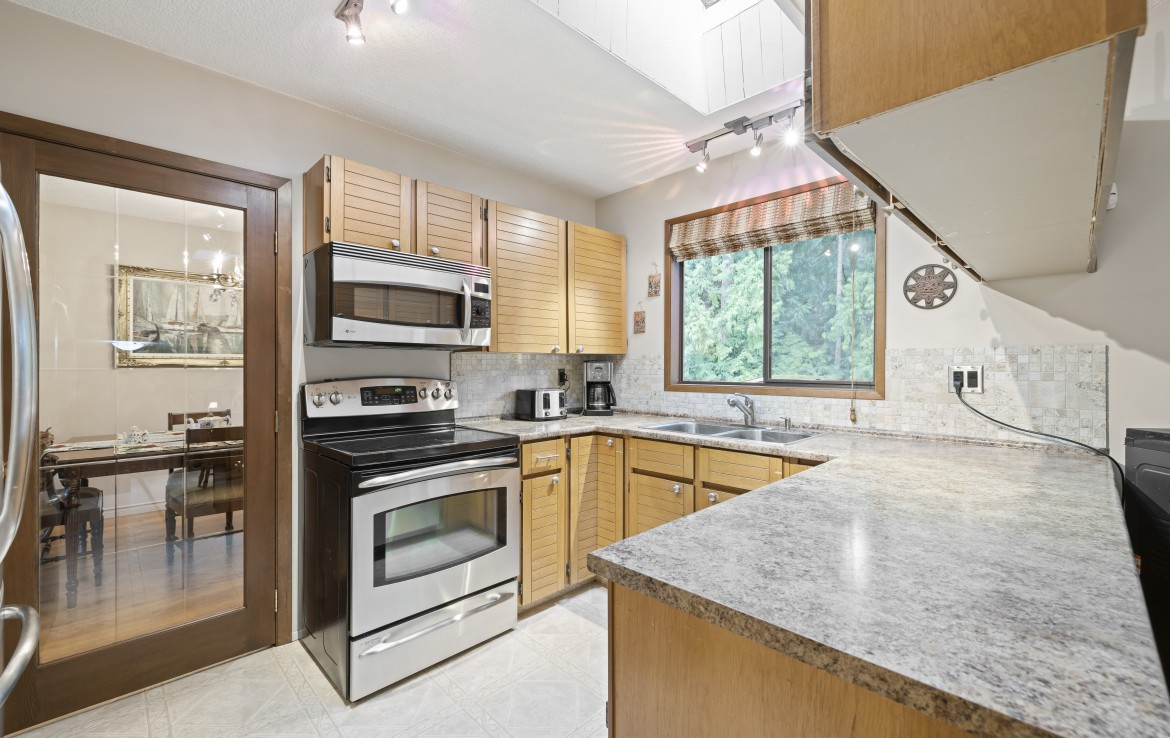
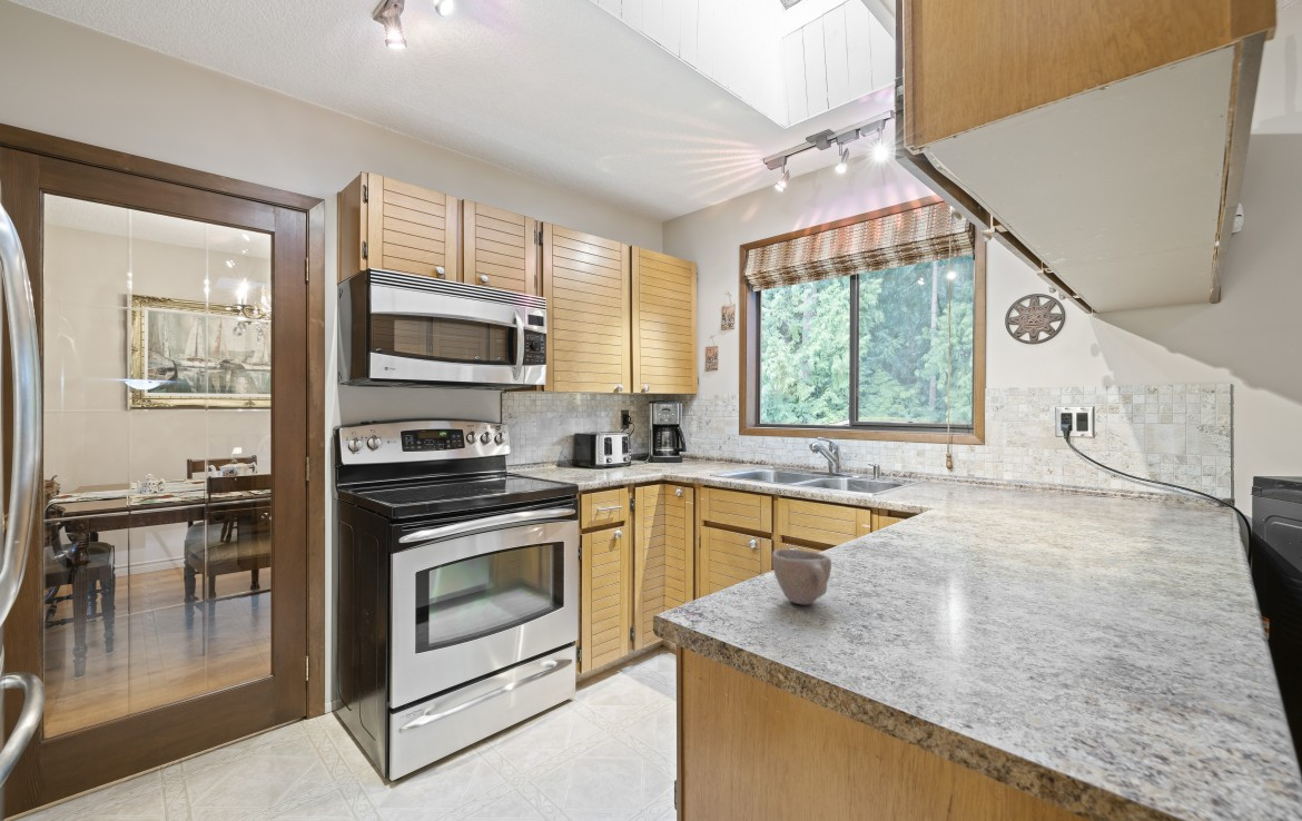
+ cup [770,547,832,606]
